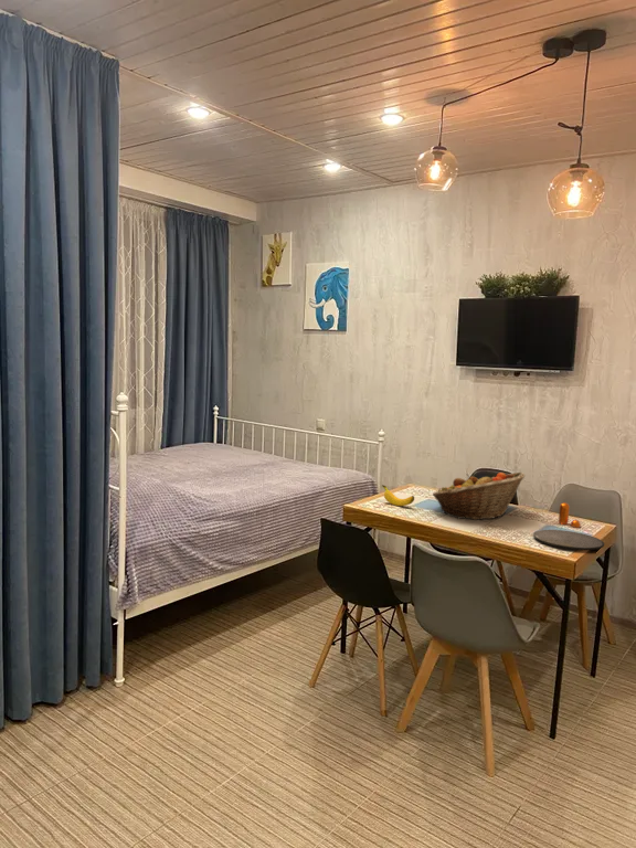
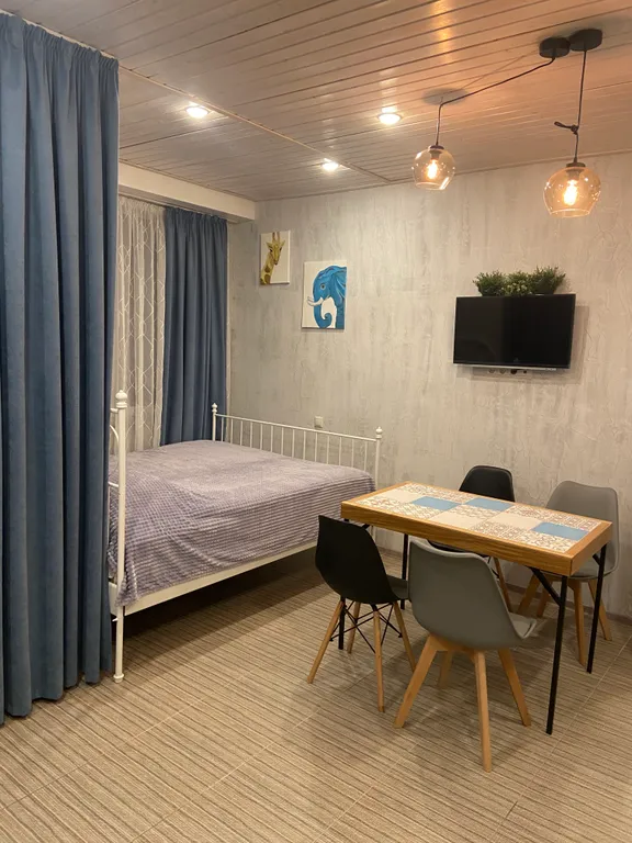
- pepper shaker [558,501,582,529]
- fruit basket [432,471,526,521]
- plate [532,529,605,551]
- banana [381,484,415,507]
